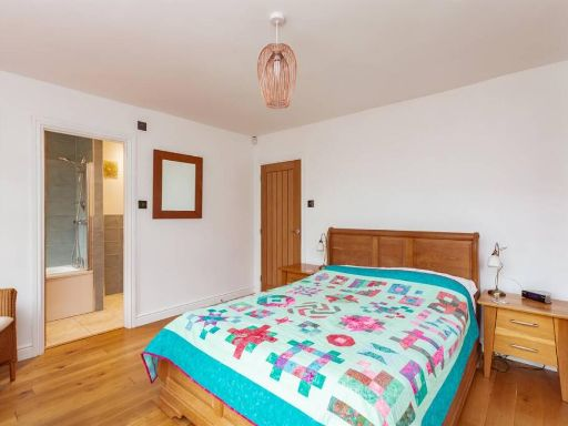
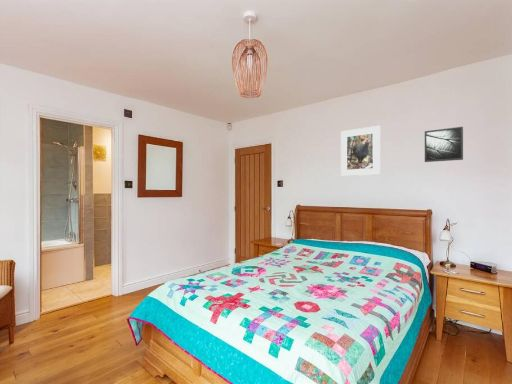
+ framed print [424,126,464,163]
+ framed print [340,125,381,177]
